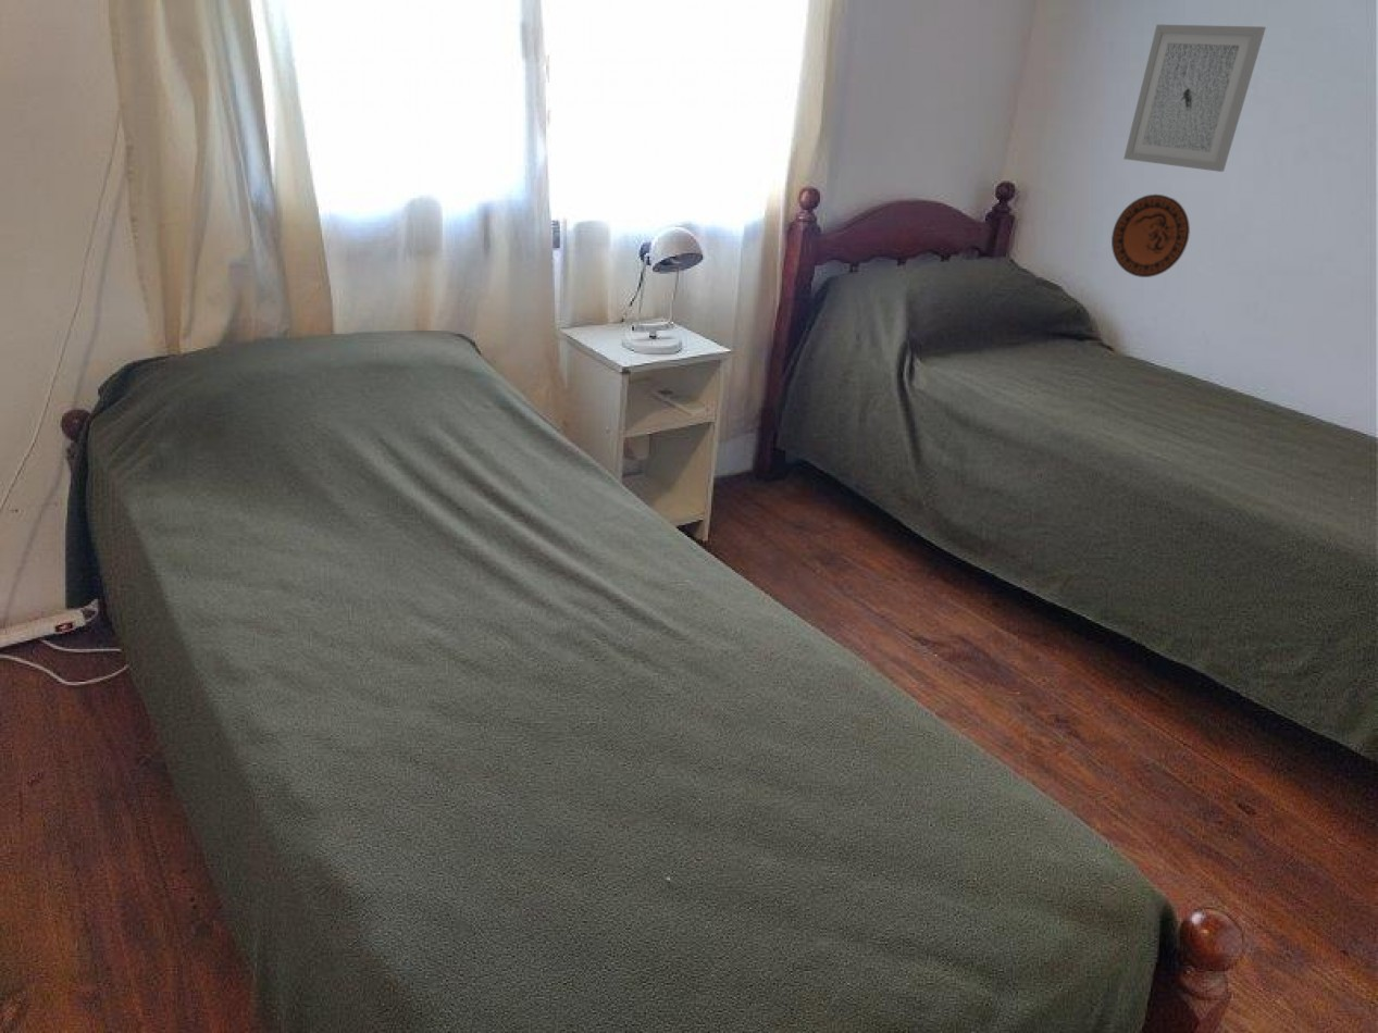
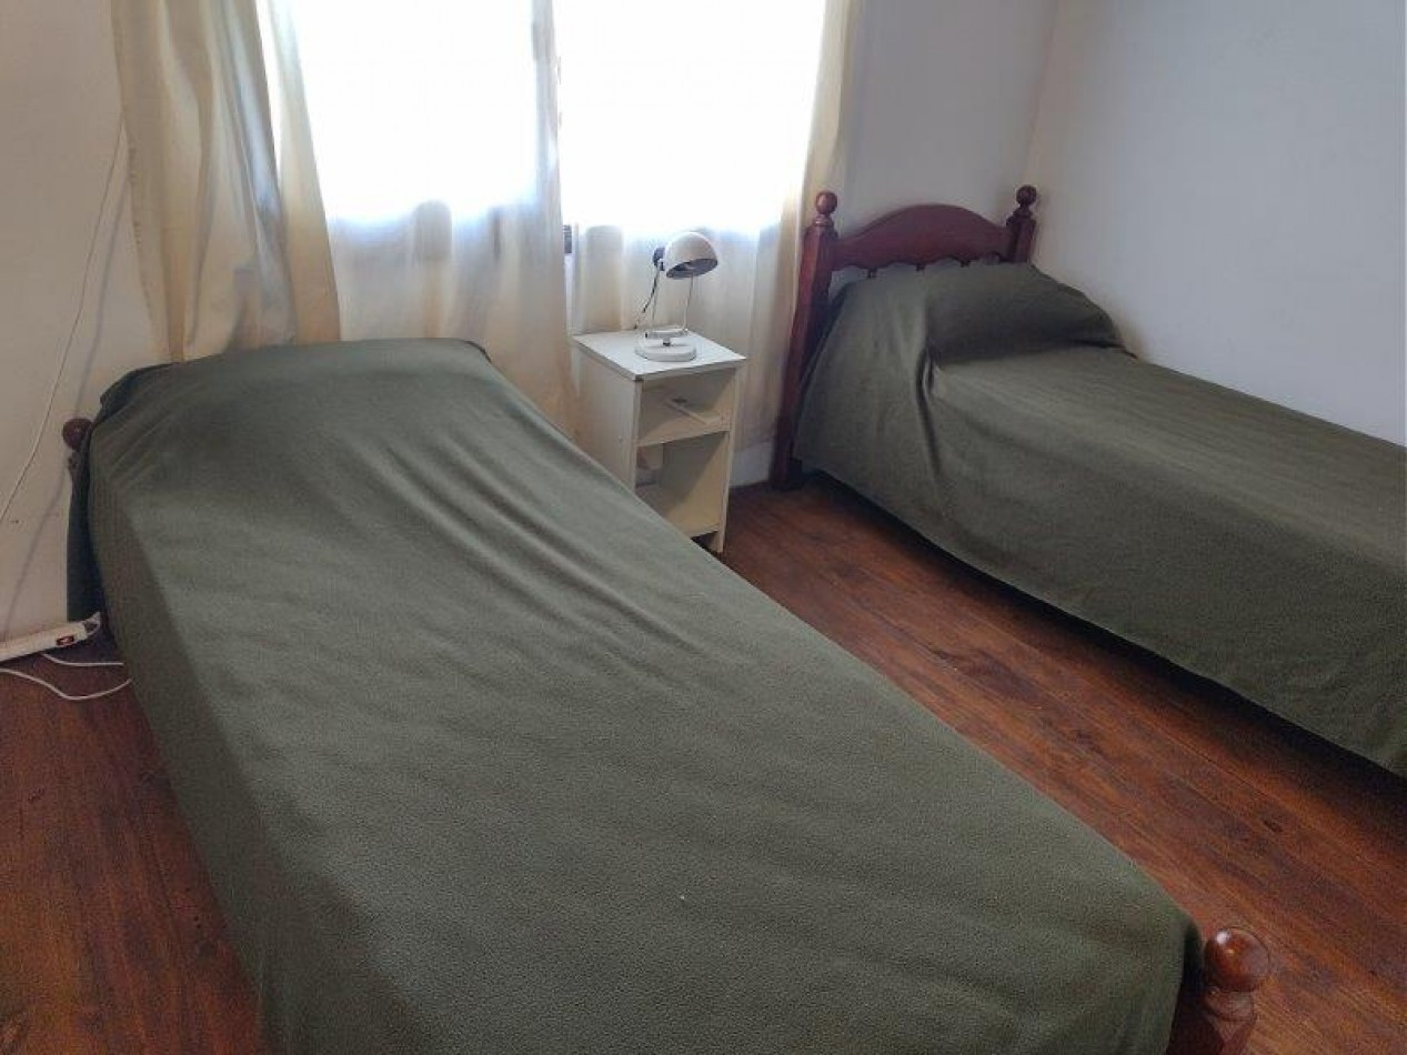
- decorative plate [1110,194,1191,278]
- wall art [1122,24,1267,173]
